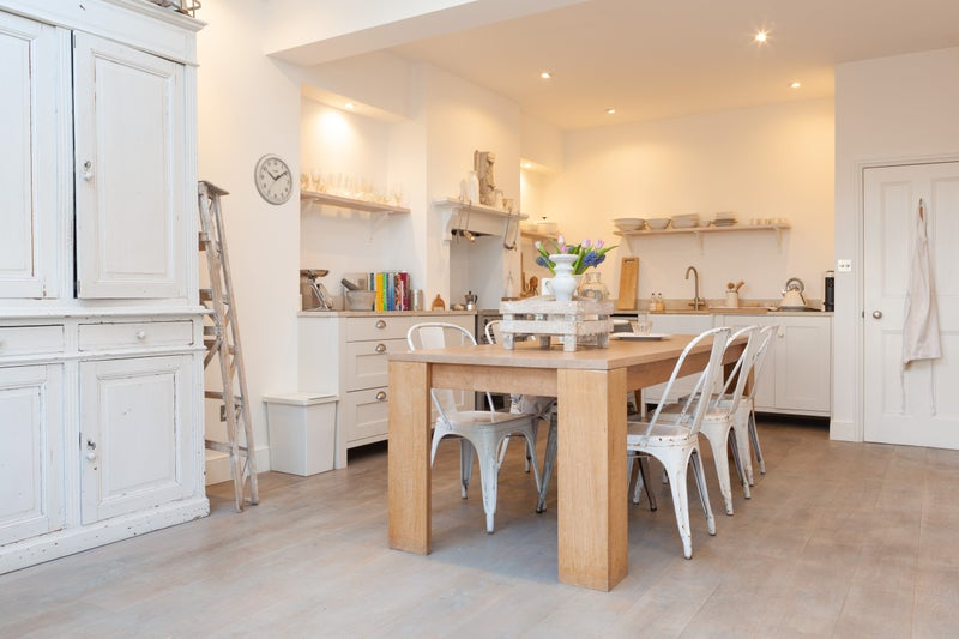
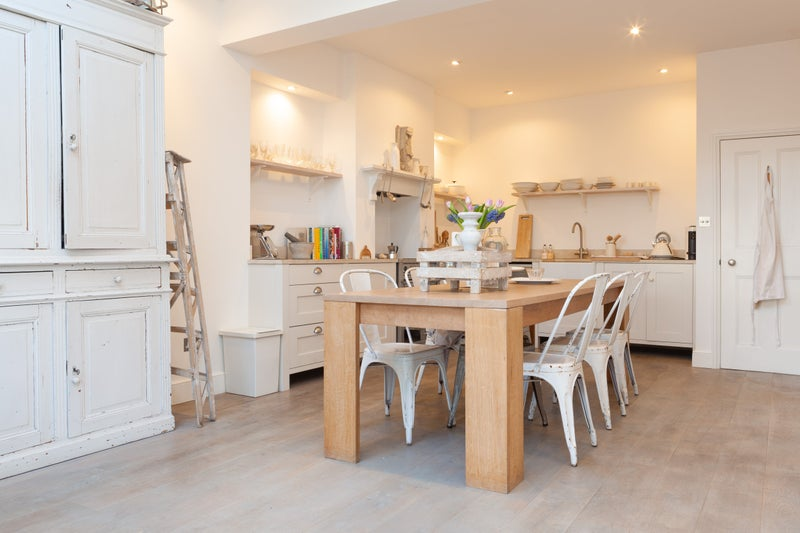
- wall clock [253,152,295,206]
